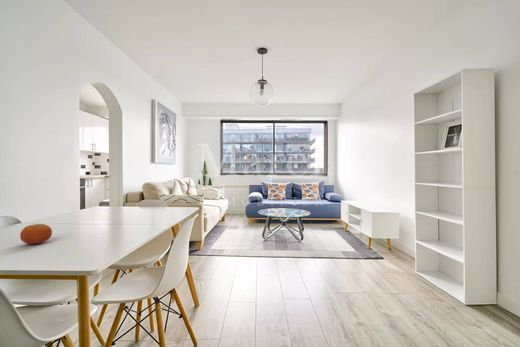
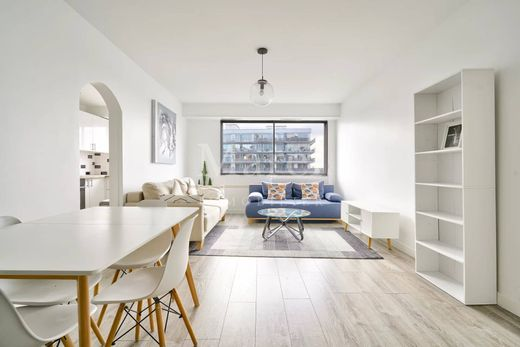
- fruit [19,223,53,245]
